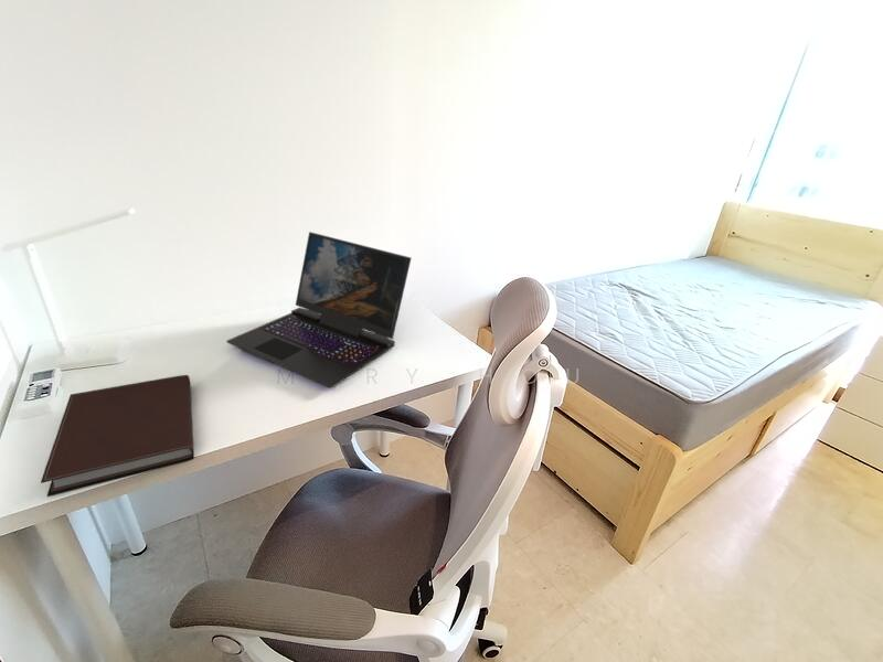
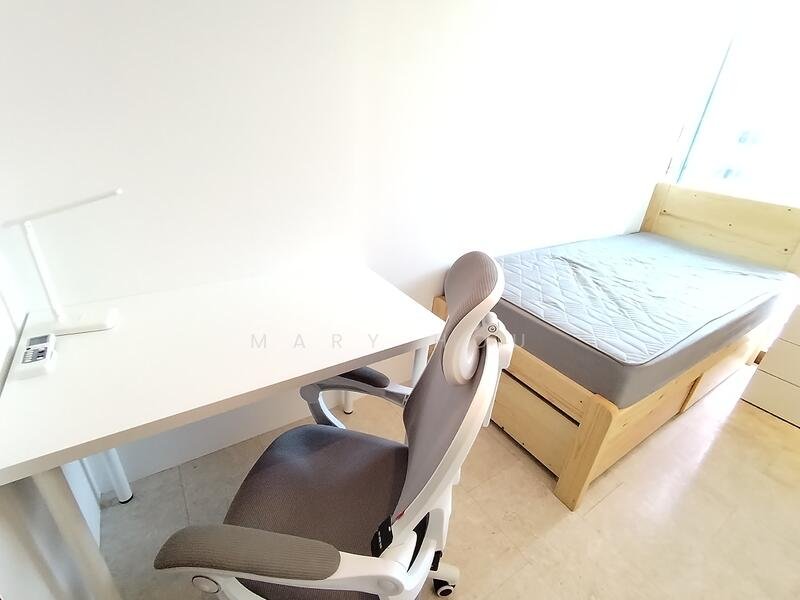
- laptop [225,231,413,389]
- notebook [40,374,195,498]
